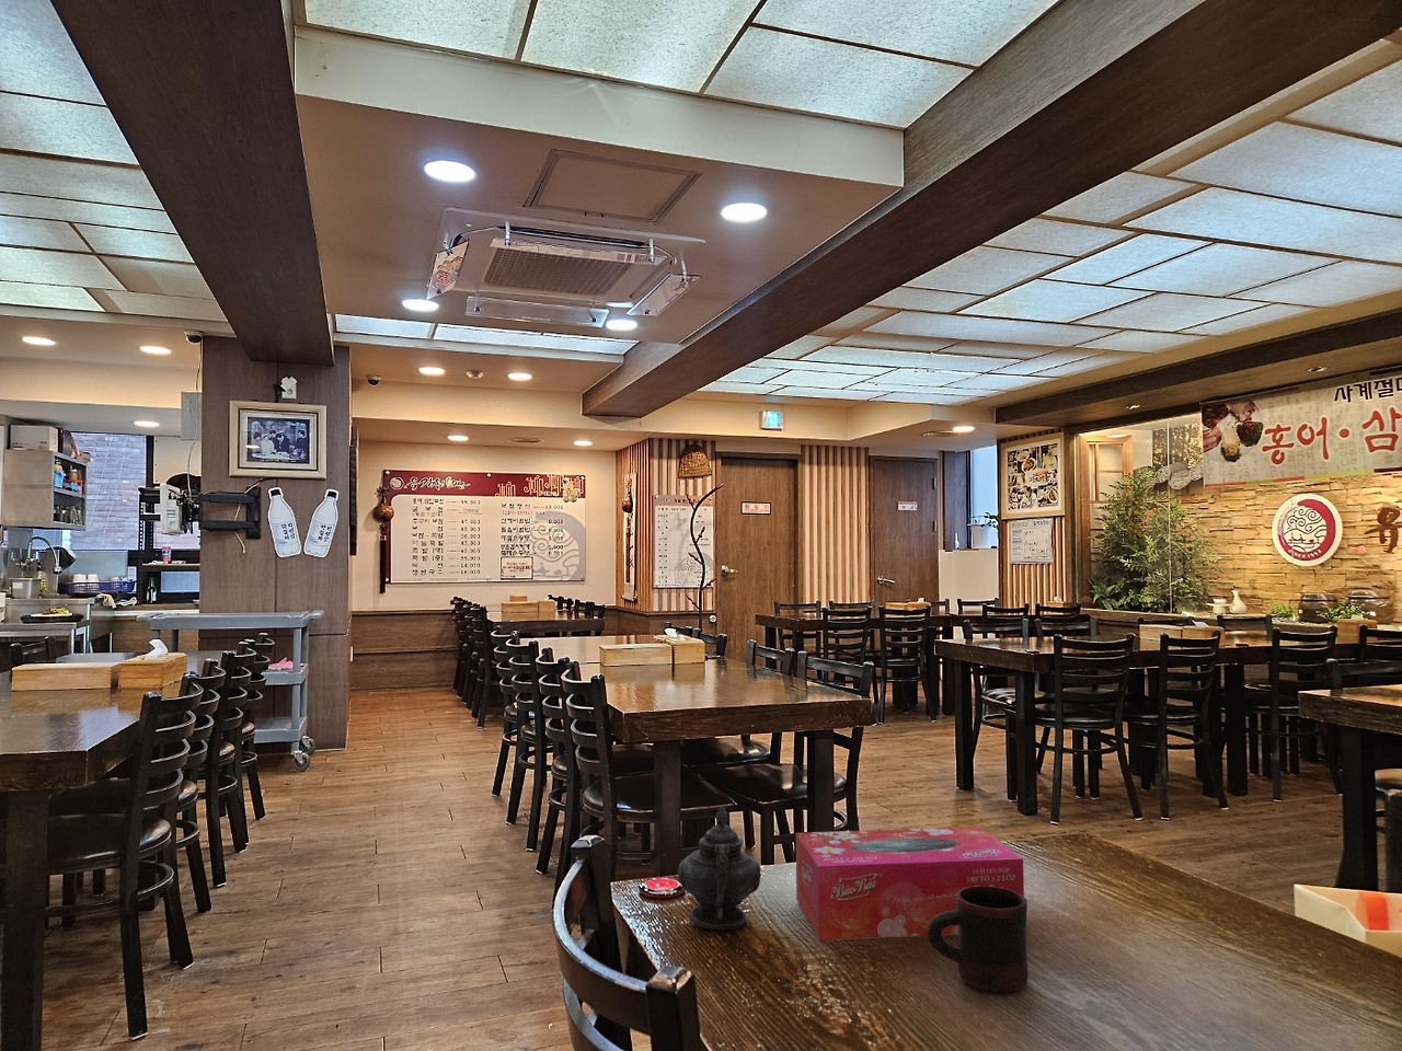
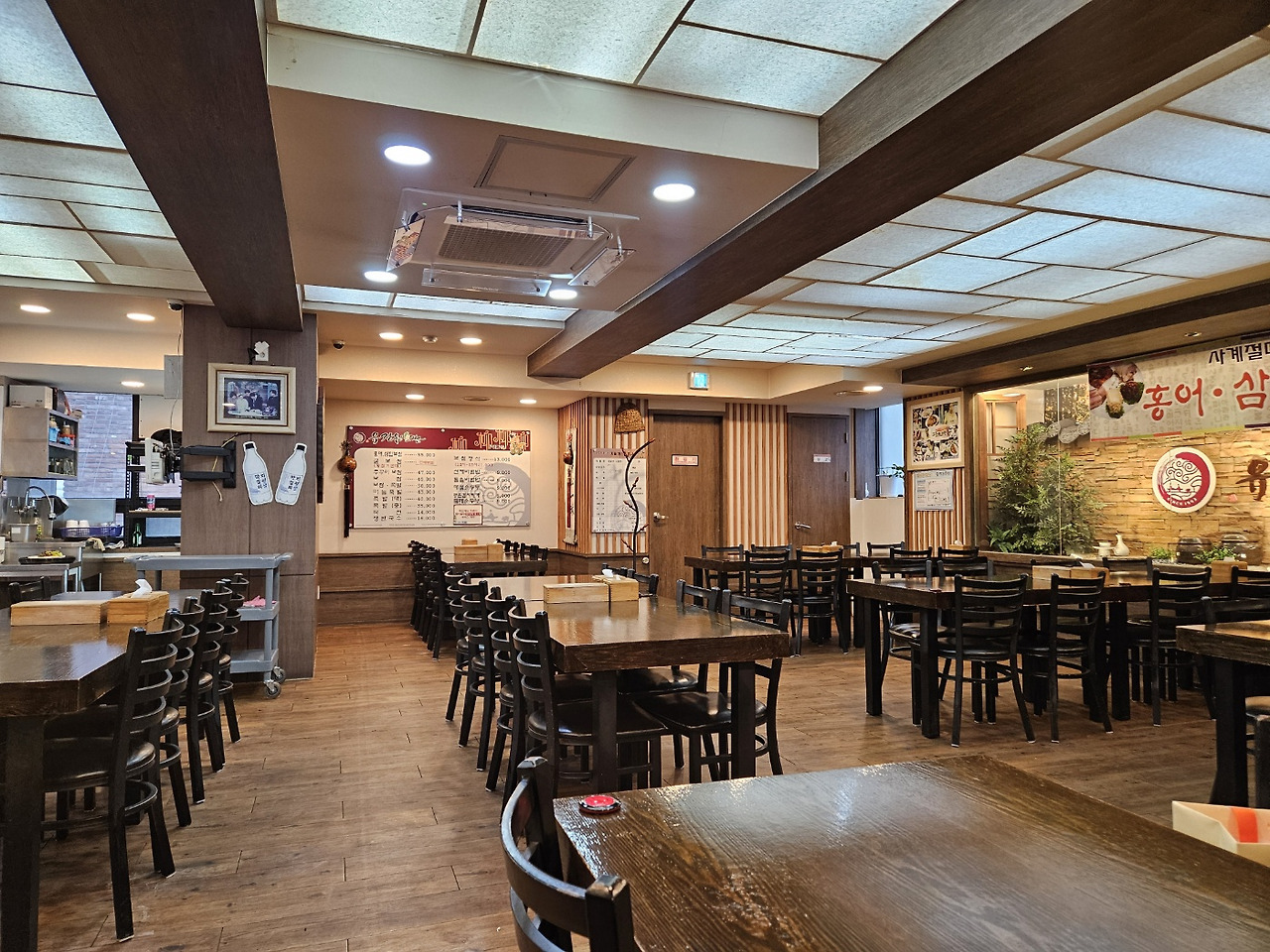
- teapot [677,806,763,931]
- tissue box [795,826,1026,942]
- mug [926,885,1029,994]
